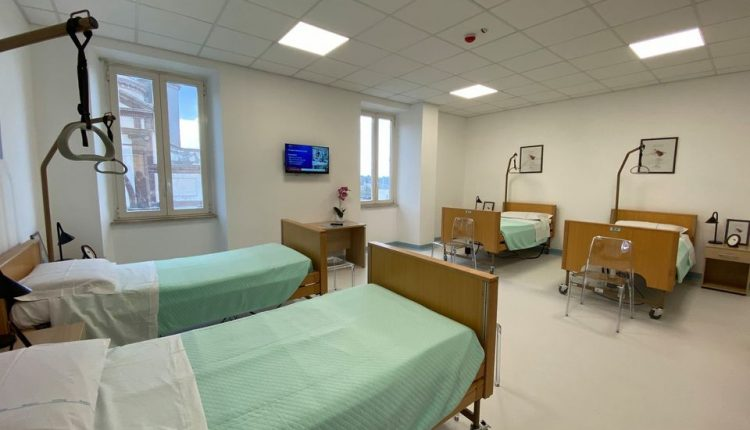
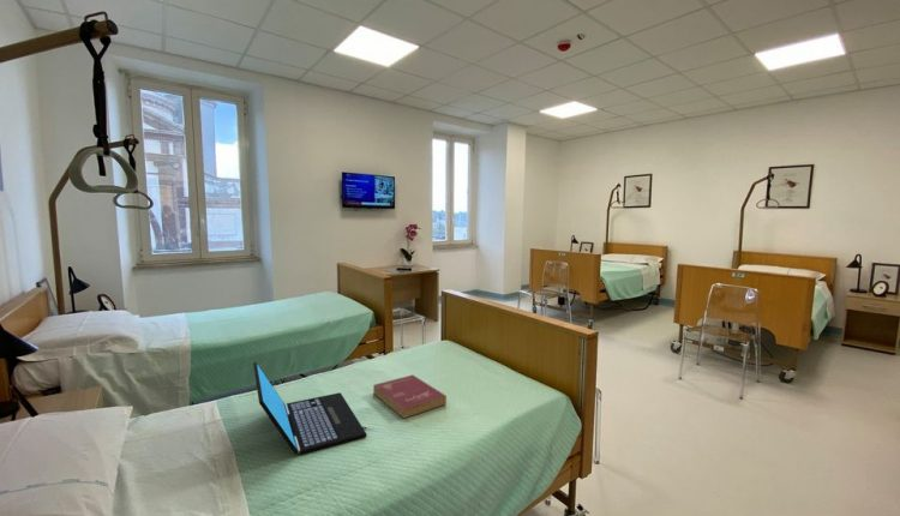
+ laptop [252,361,367,455]
+ book [372,373,448,420]
